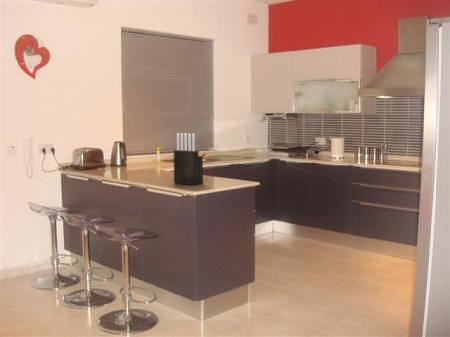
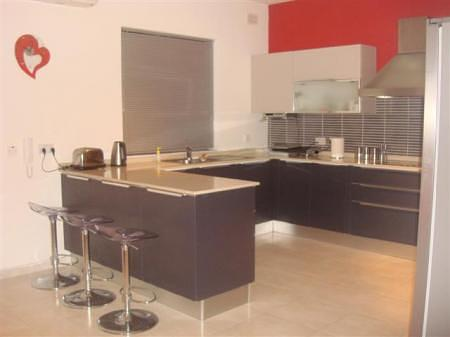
- knife block [173,132,204,186]
